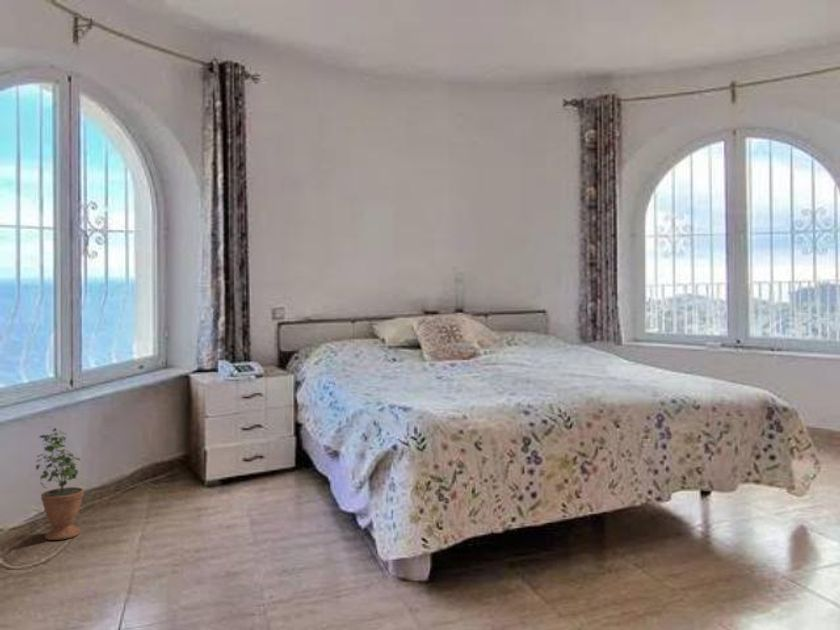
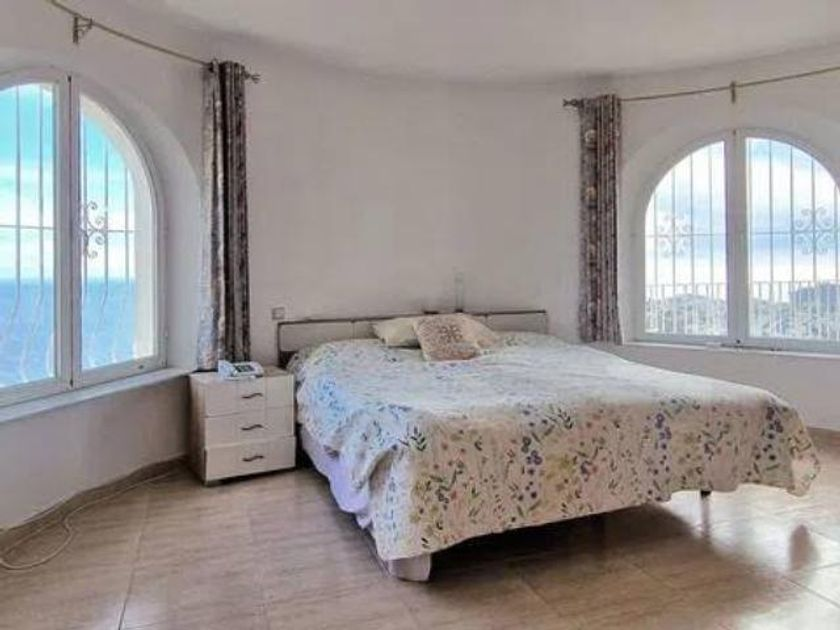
- potted plant [35,426,85,541]
